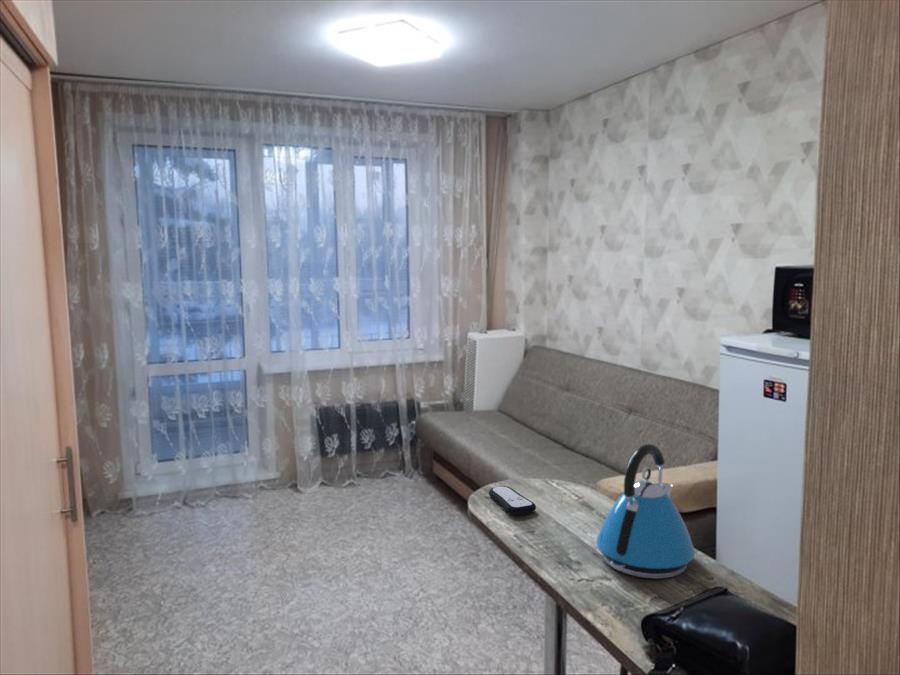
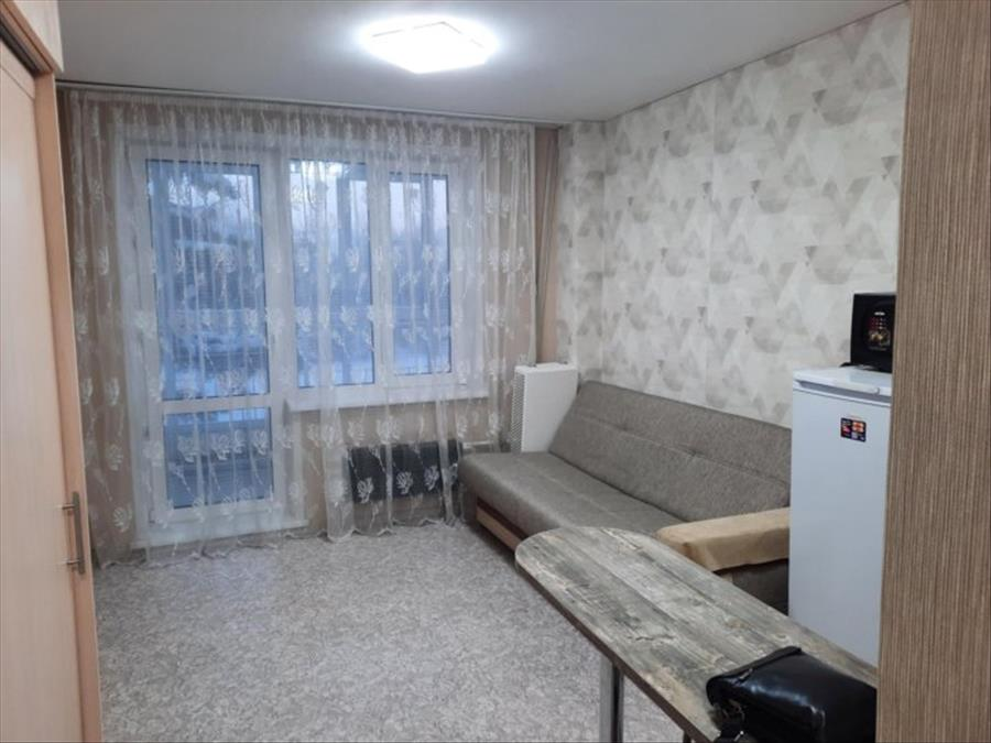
- kettle [595,443,696,580]
- remote control [488,485,537,516]
